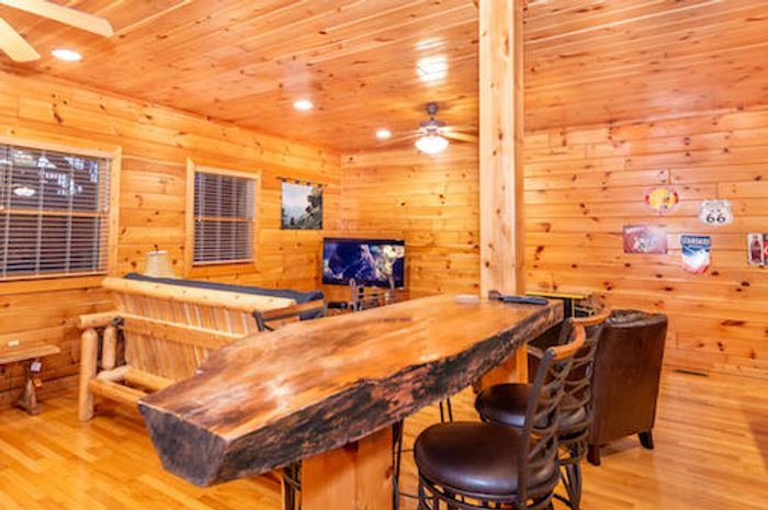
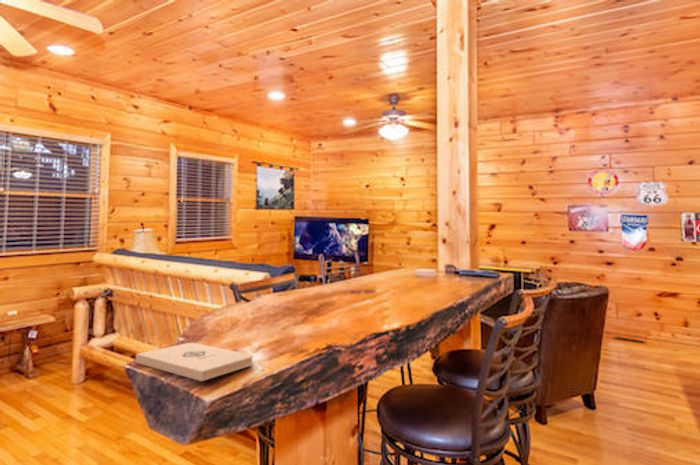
+ notepad [135,342,254,382]
